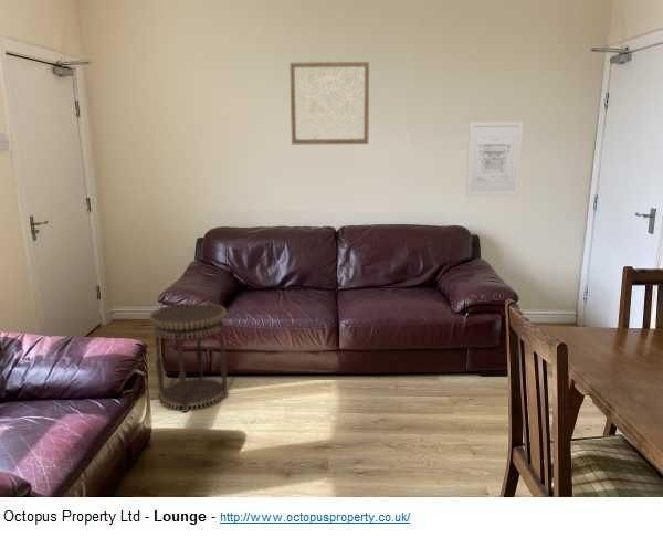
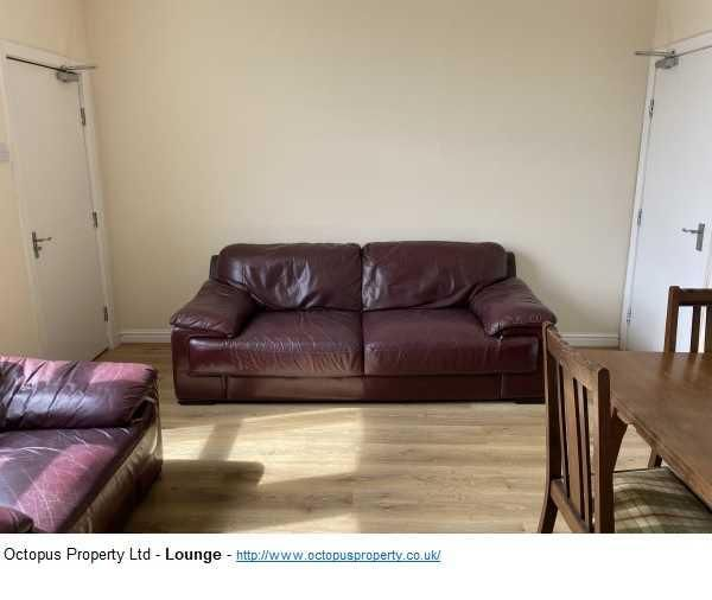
- wall art [288,61,370,145]
- wall art [465,120,524,198]
- side table [148,302,229,413]
